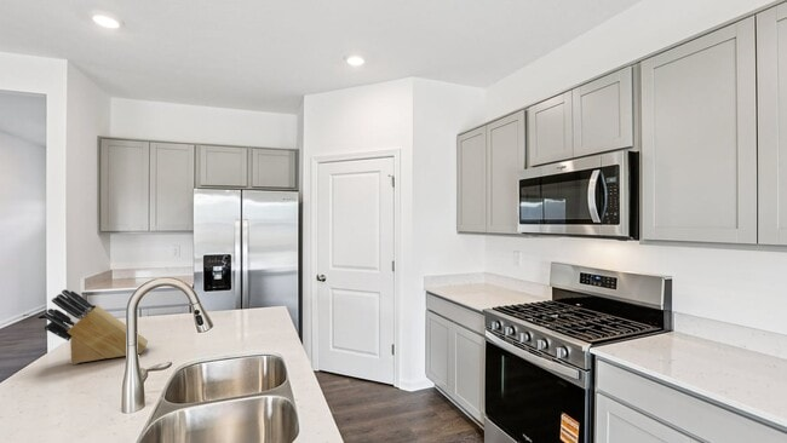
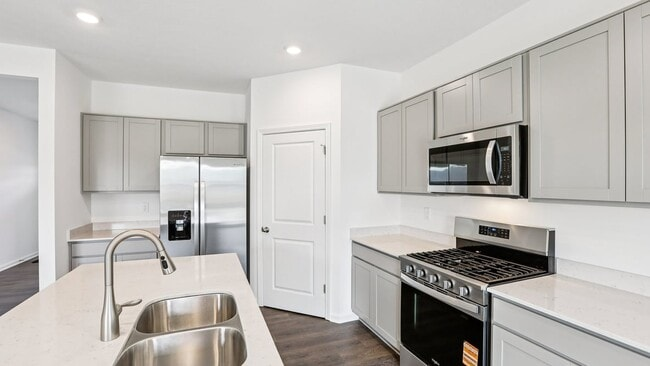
- knife block [41,288,149,366]
